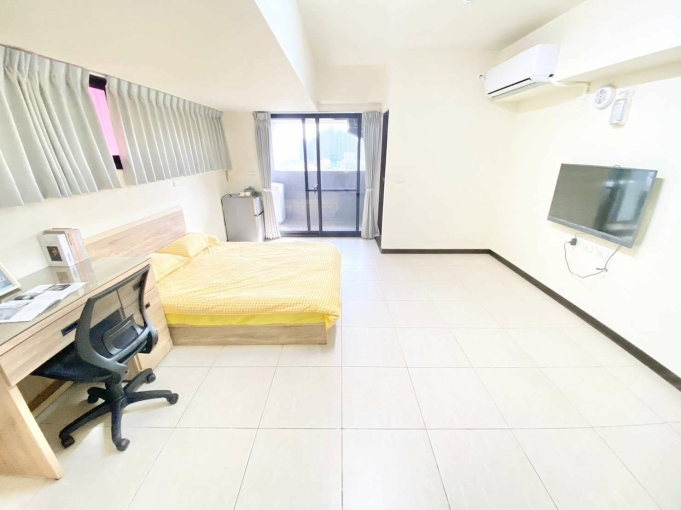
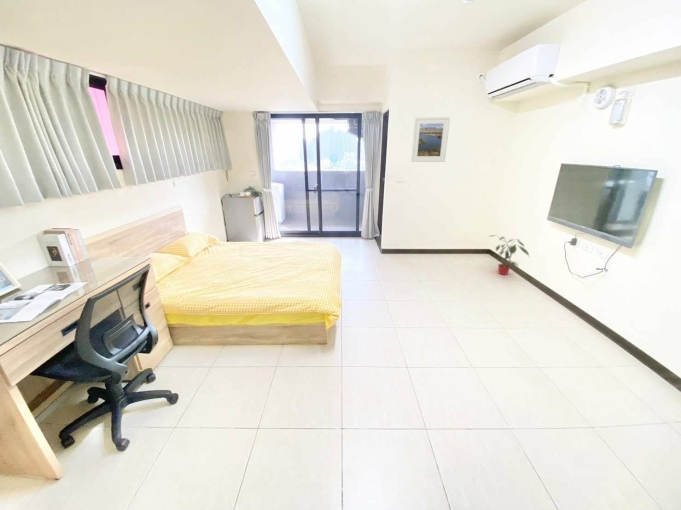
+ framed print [410,116,451,163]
+ potted plant [489,234,530,276]
